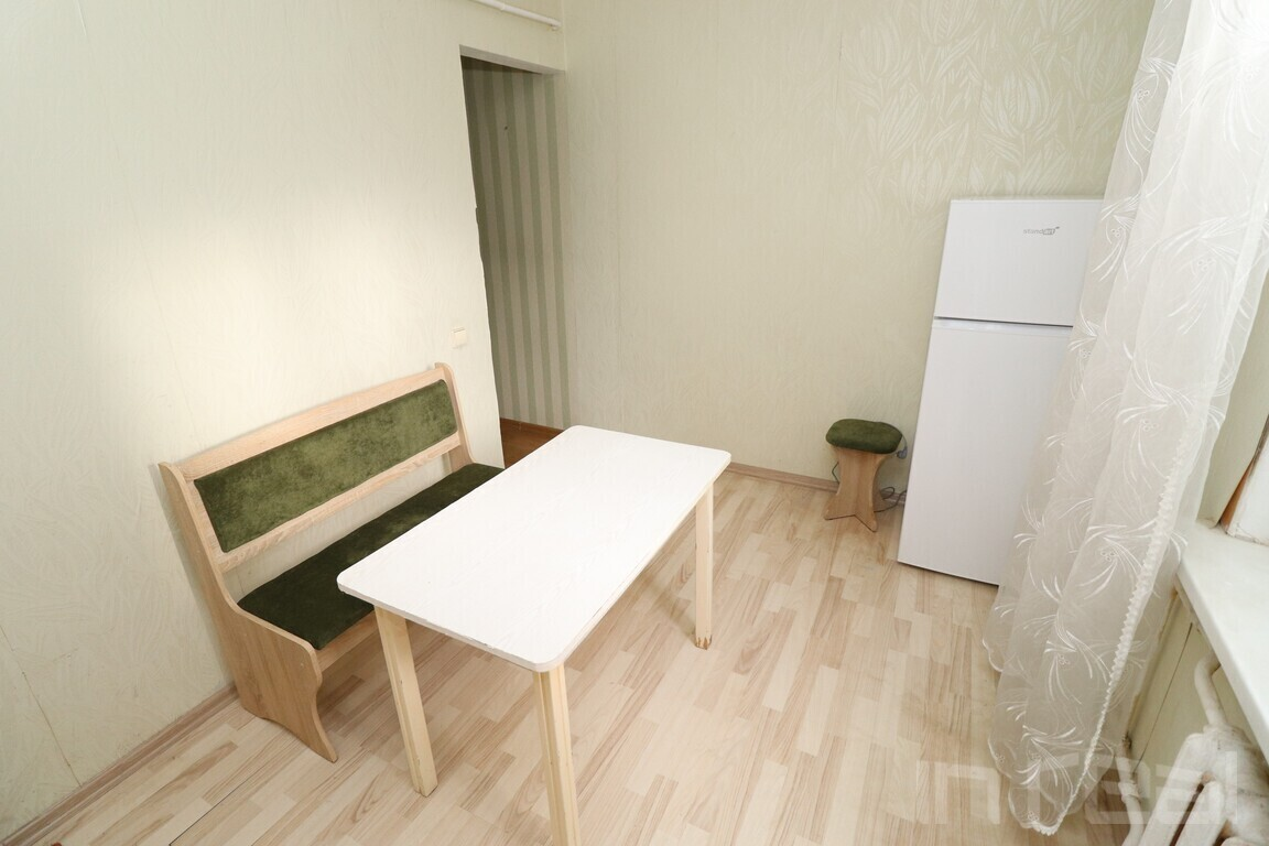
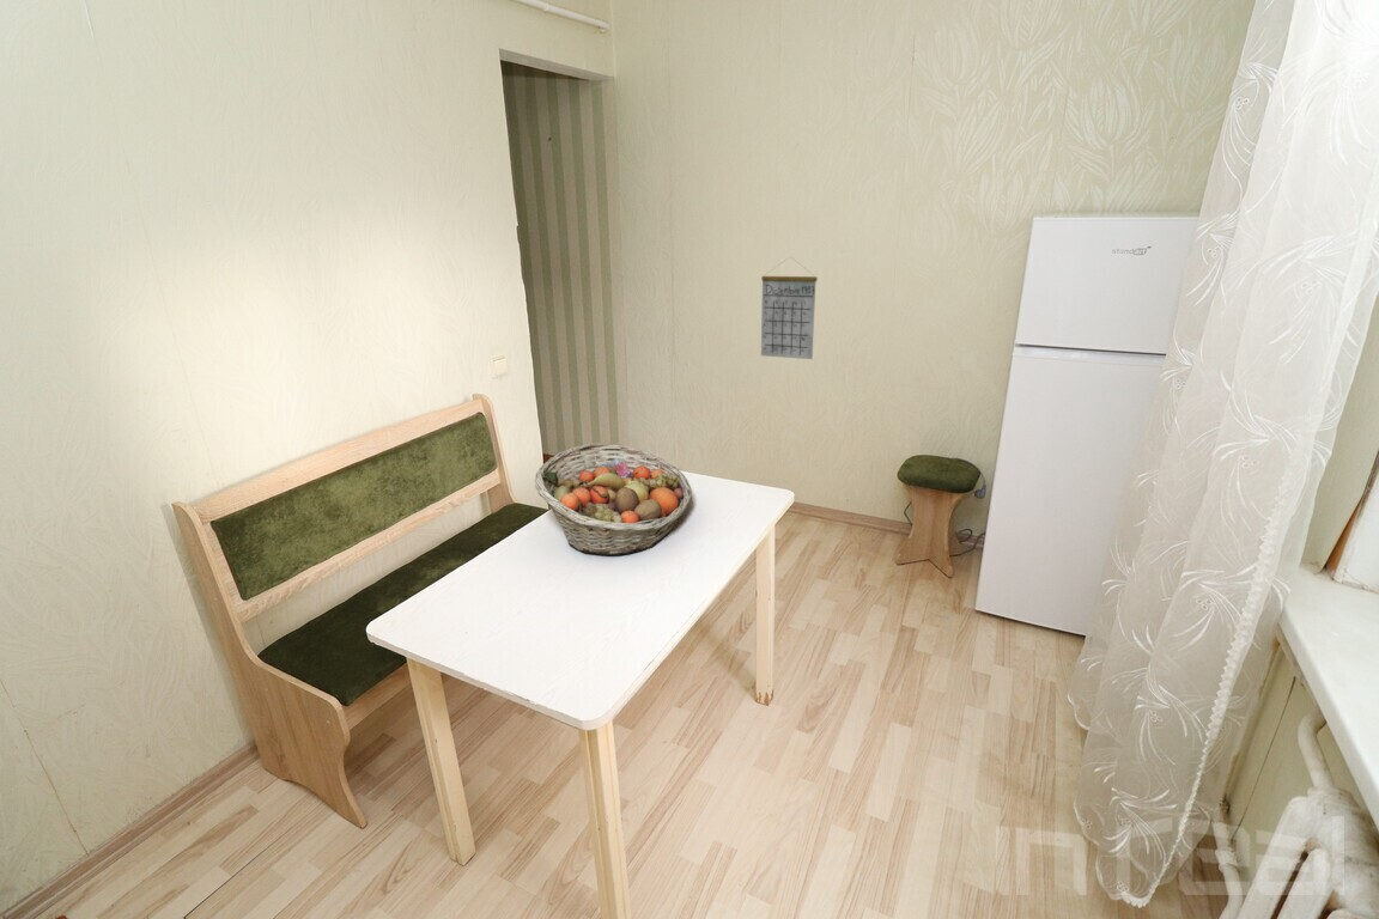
+ calendar [760,255,819,360]
+ fruit basket [534,442,693,556]
